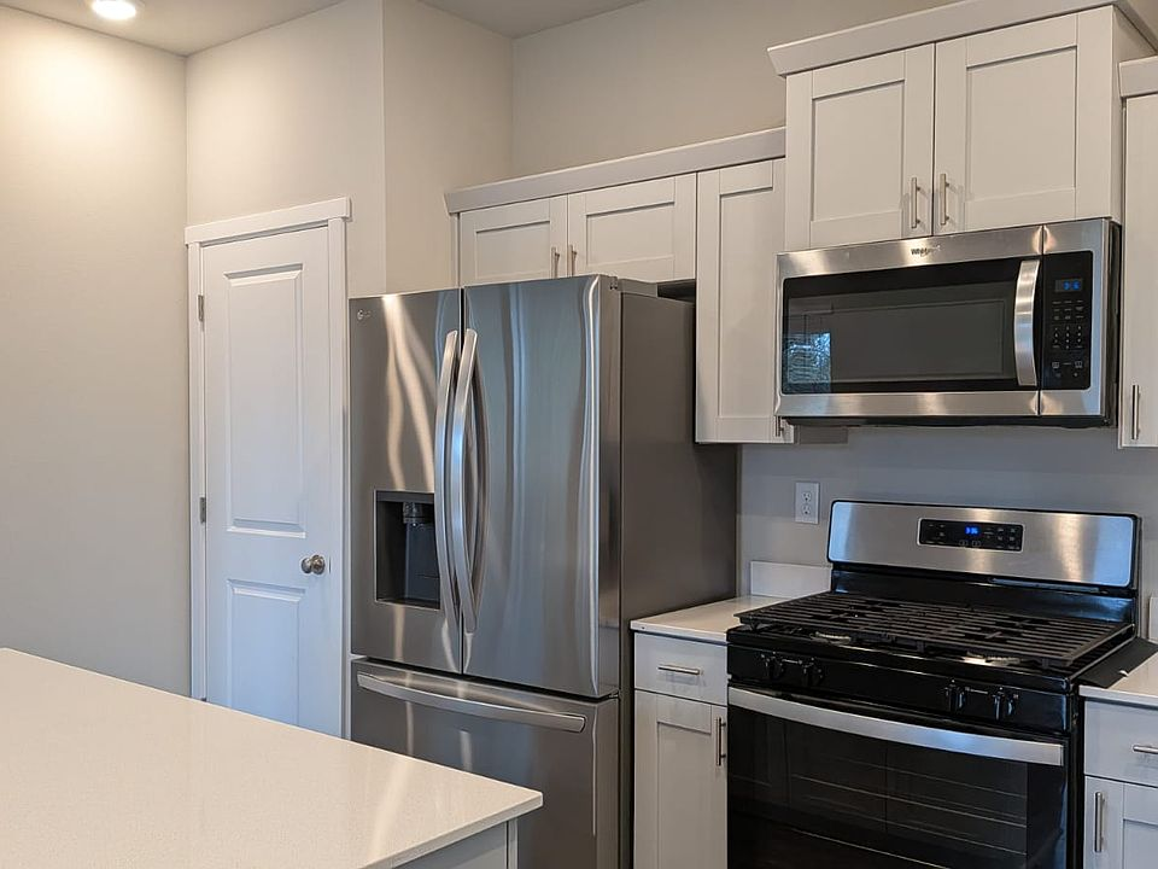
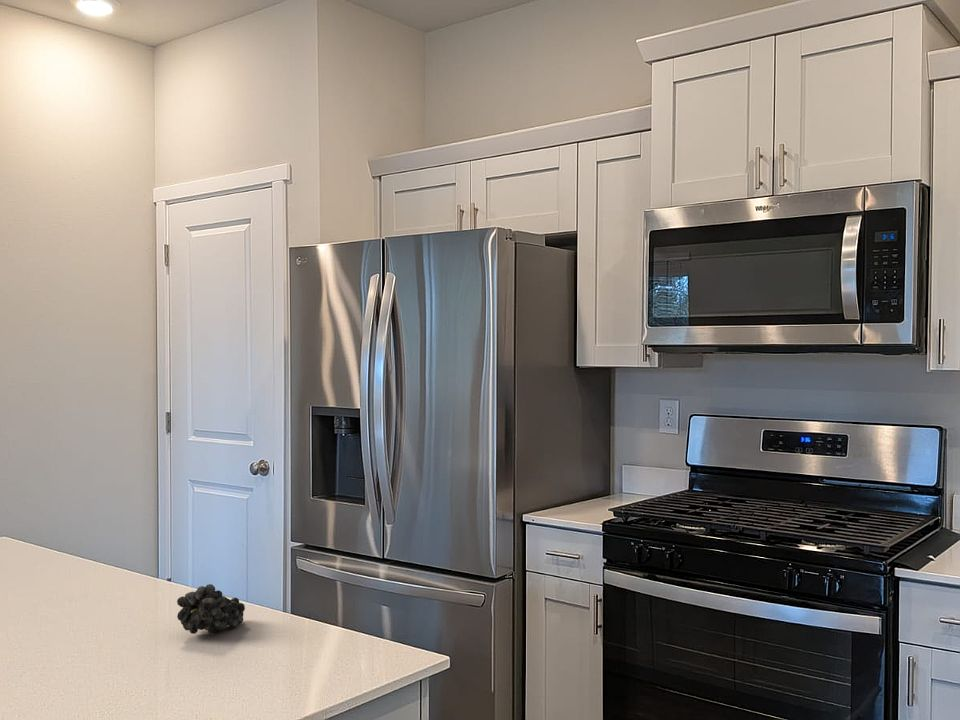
+ fruit [176,583,246,635]
